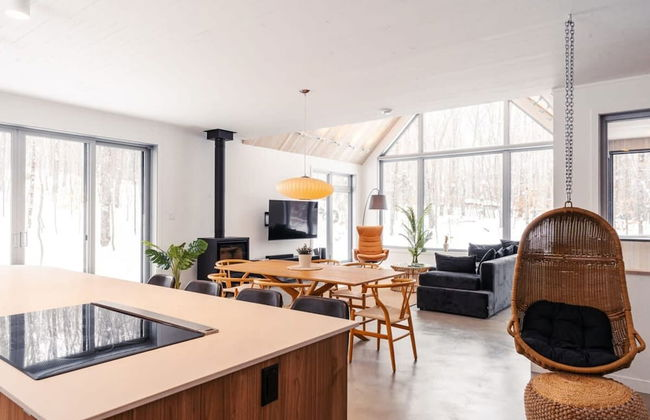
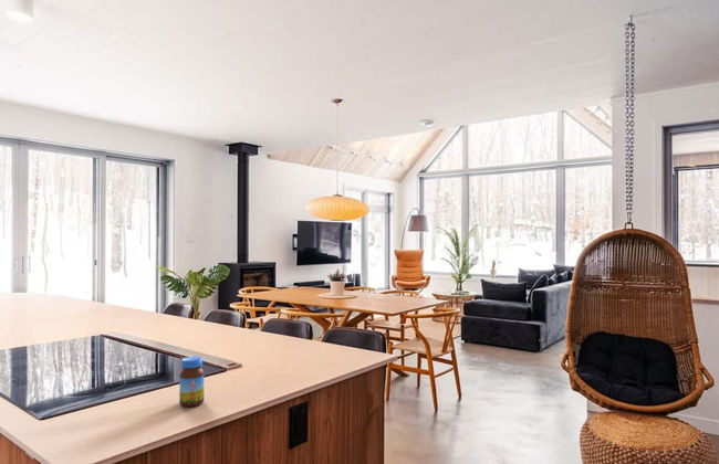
+ jar [178,356,205,408]
